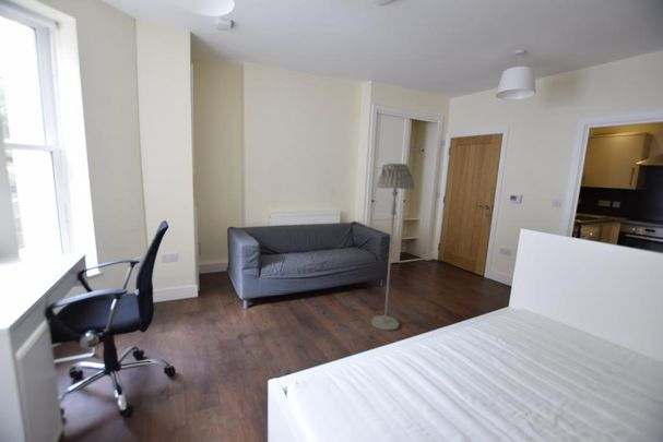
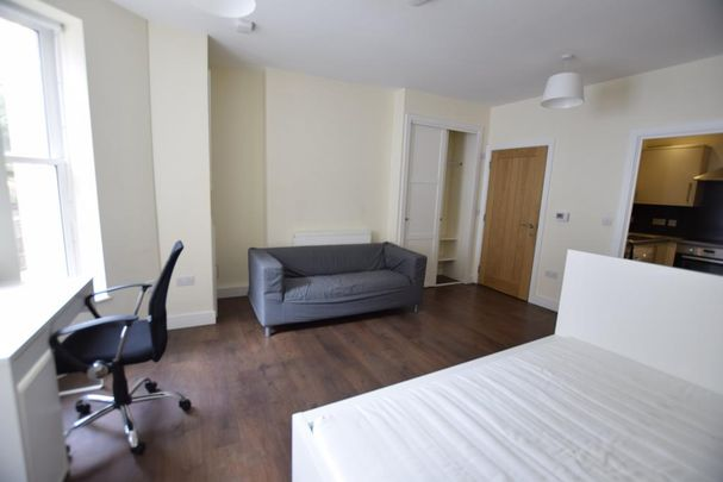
- floor lamp [370,163,416,332]
